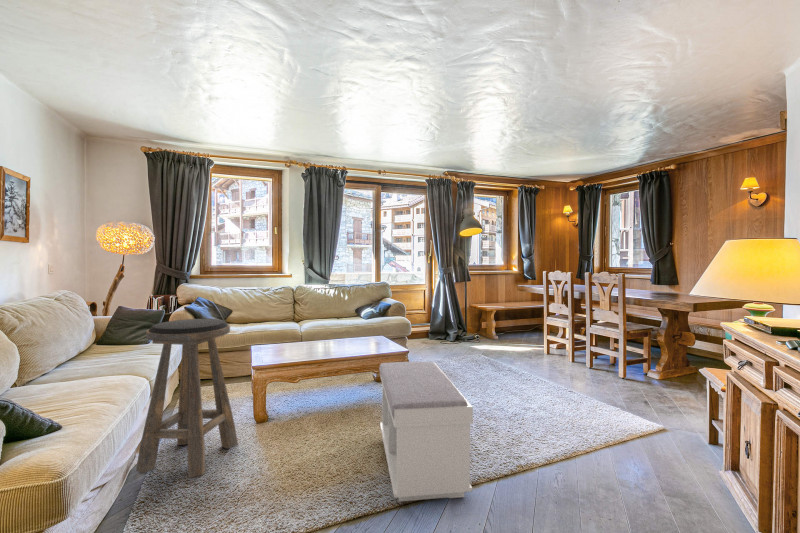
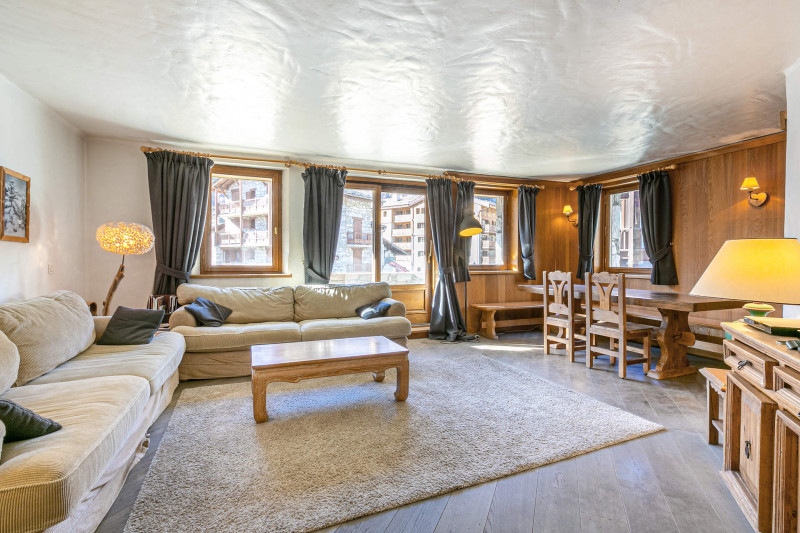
- bench [378,360,474,503]
- stool [135,318,239,479]
